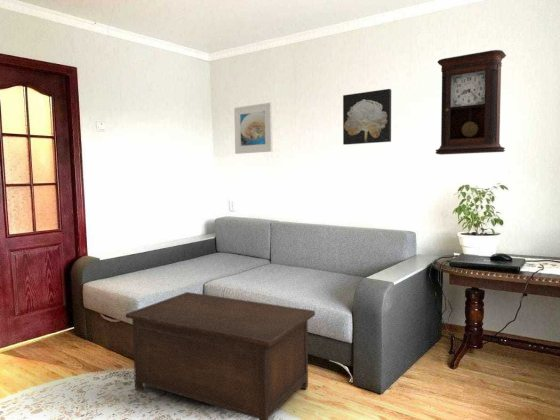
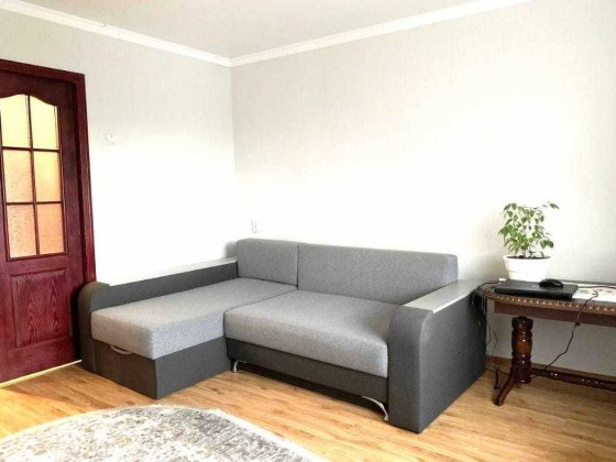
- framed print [233,102,273,155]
- wall art [342,88,392,146]
- cabinet [125,291,316,420]
- pendulum clock [435,49,507,156]
